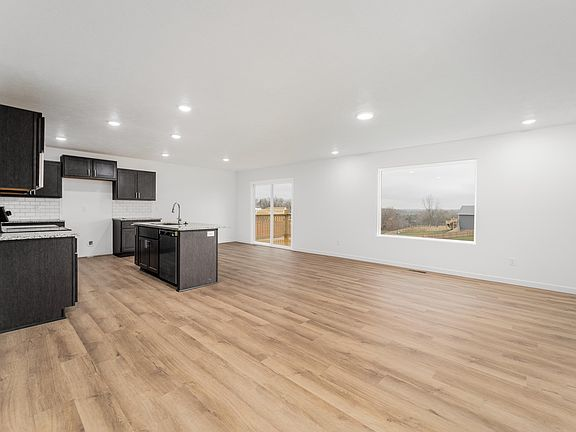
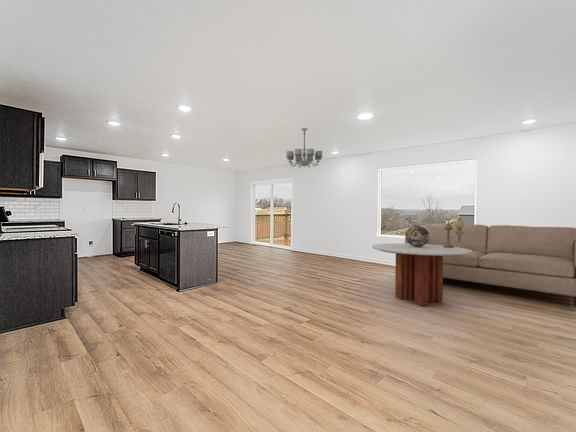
+ decorative sphere [405,224,429,247]
+ table lamp [443,217,465,248]
+ coffee table [371,242,472,307]
+ chandelier [285,127,323,169]
+ sofa [404,223,576,308]
